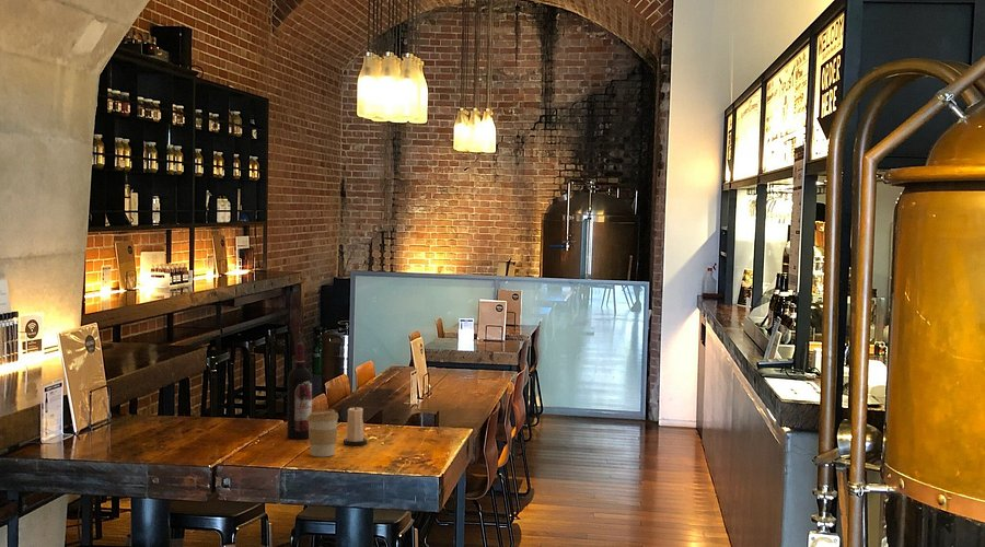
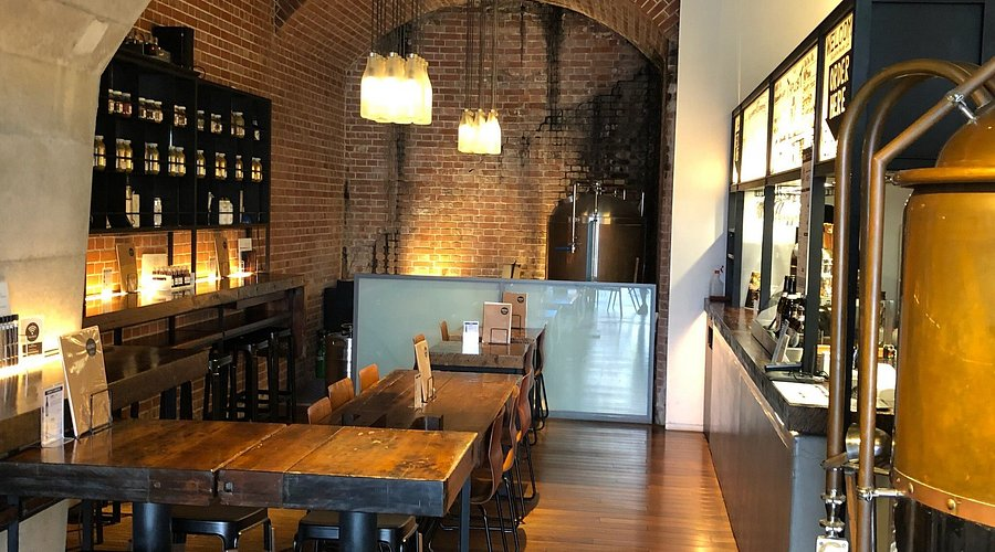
- coffee cup [306,409,340,458]
- candle [343,405,368,446]
- wine bottle [287,342,313,440]
